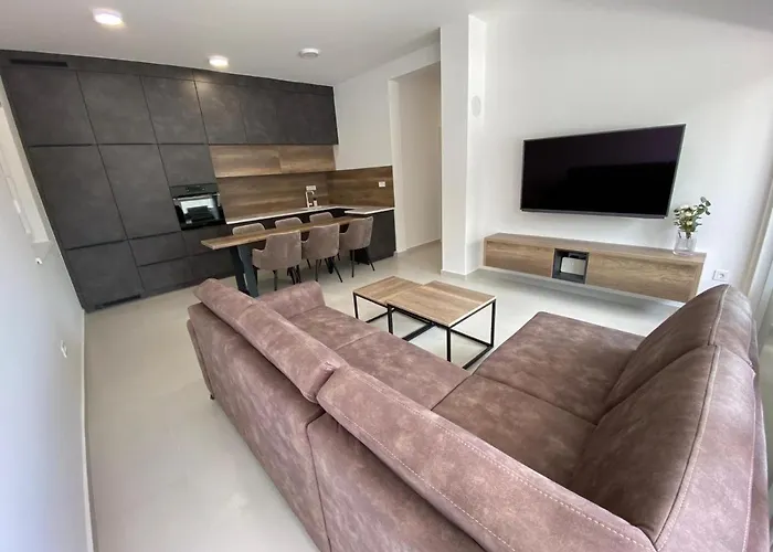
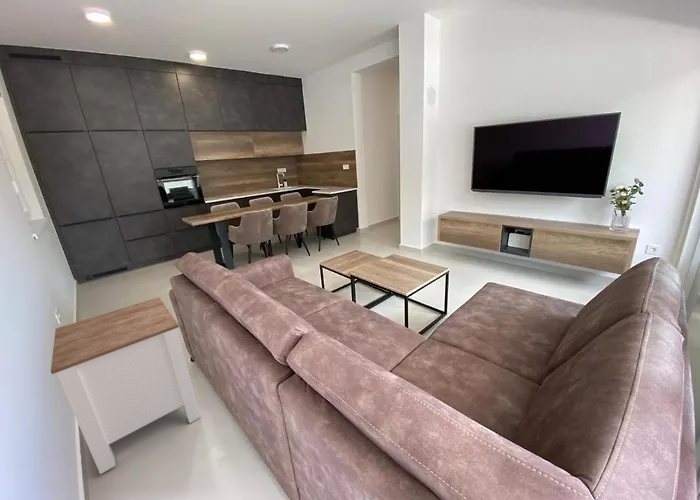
+ side table [50,296,202,475]
